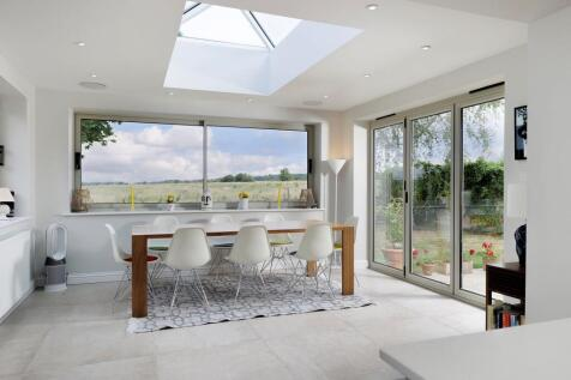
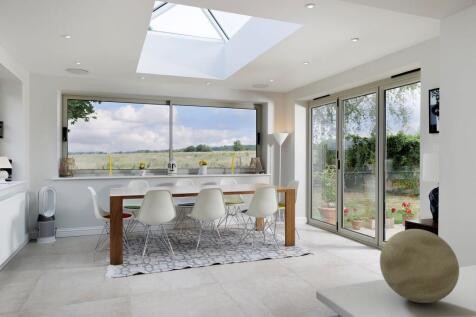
+ decorative ball [379,228,460,304]
